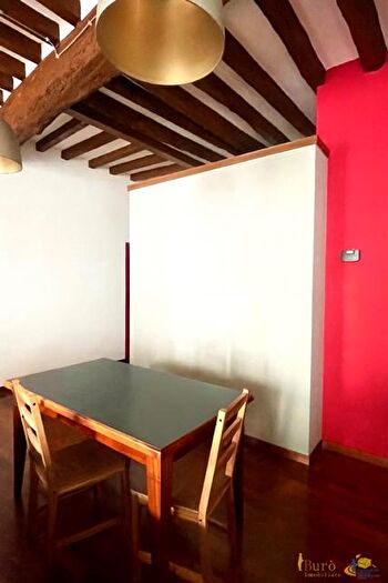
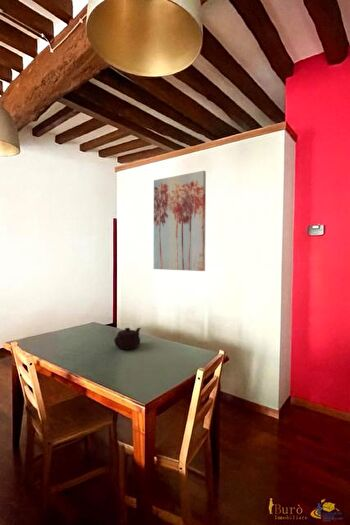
+ wall art [153,170,207,272]
+ teapot [113,327,142,351]
